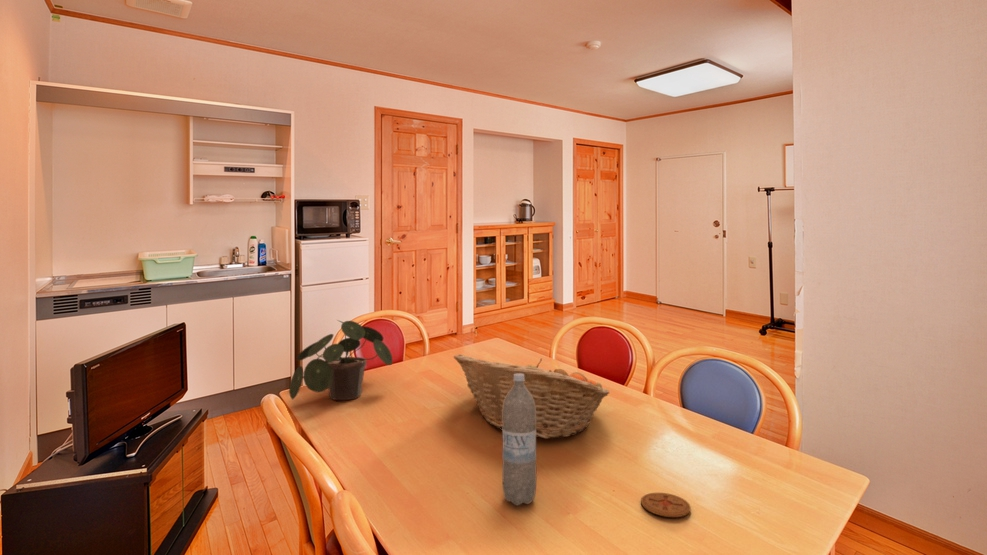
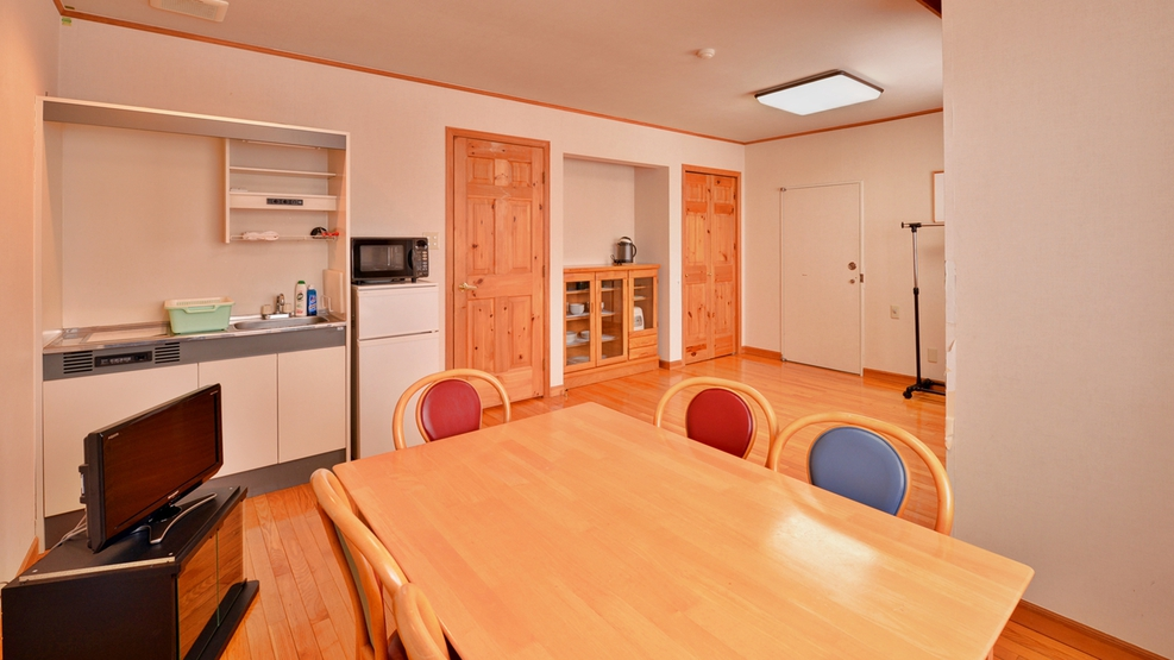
- potted plant [288,319,393,401]
- coaster [640,492,692,518]
- water bottle [501,374,538,507]
- fruit basket [453,353,610,440]
